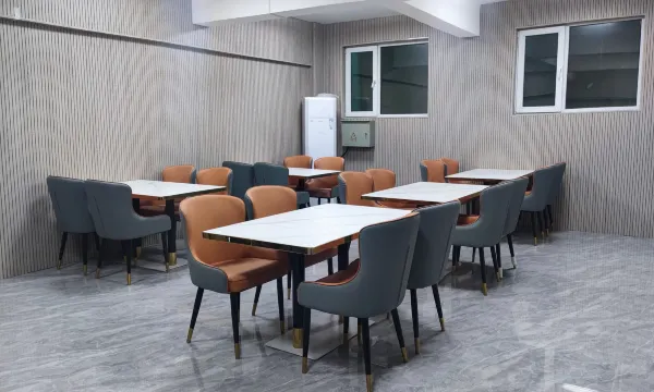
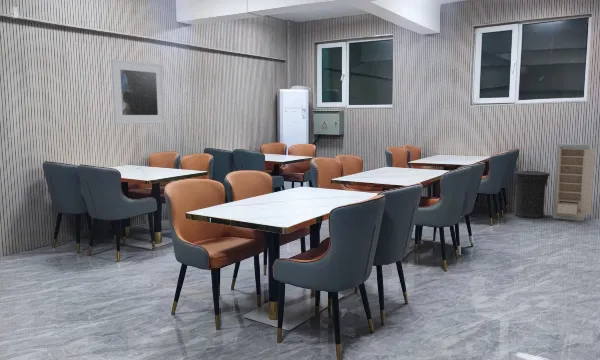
+ trash can [513,168,551,219]
+ storage cabinet [552,142,596,222]
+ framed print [110,58,166,125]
